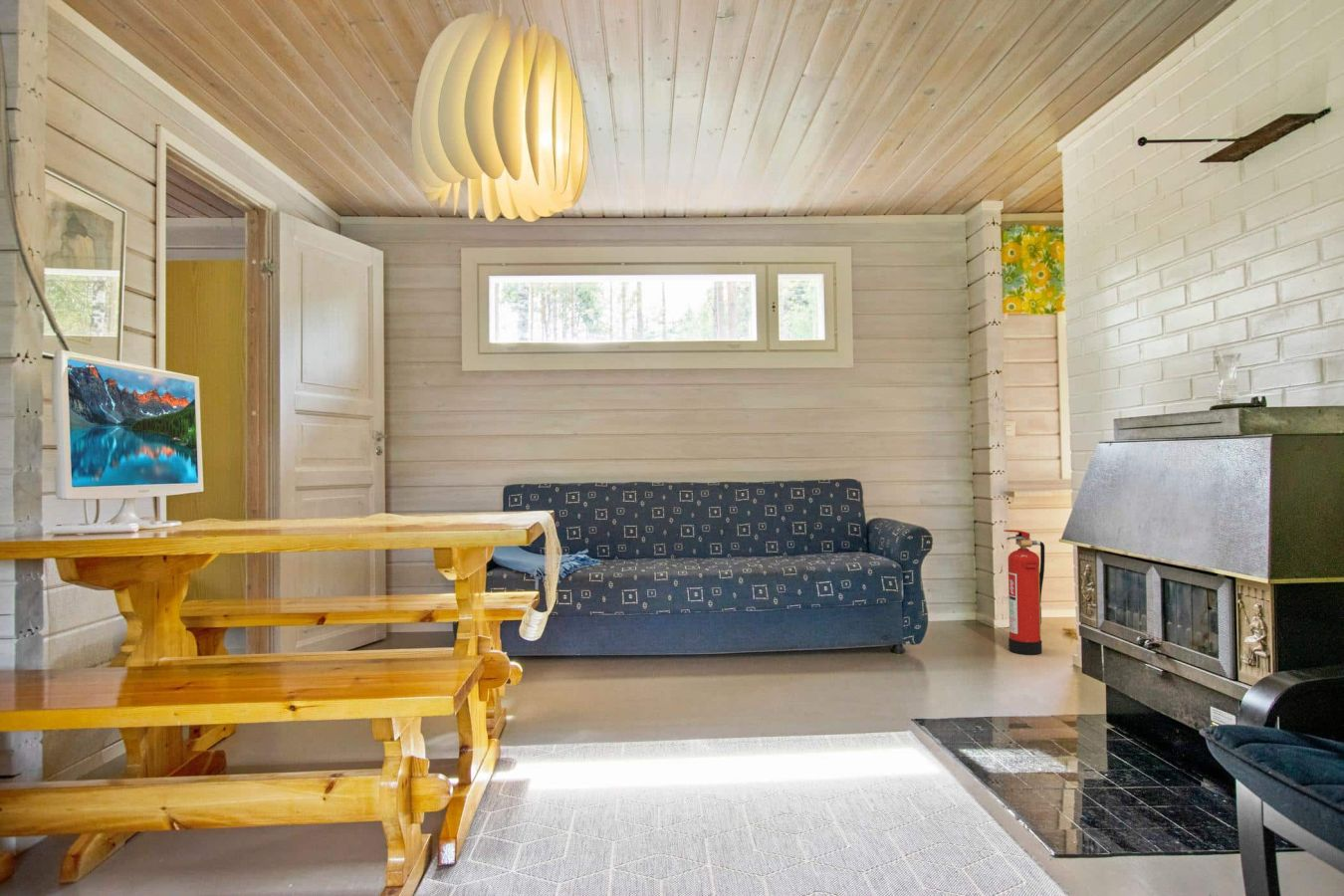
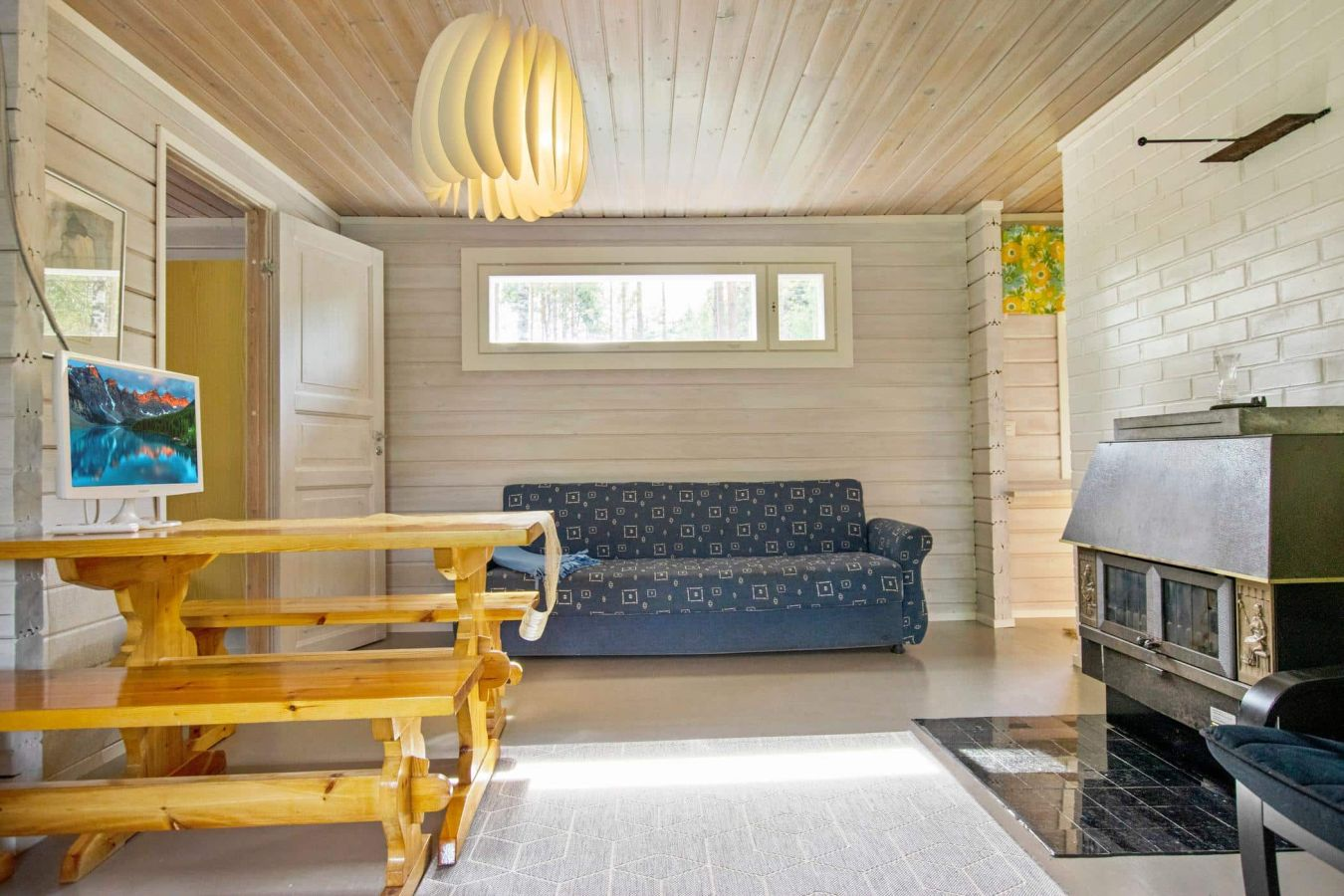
- fire extinguisher [1003,529,1045,656]
